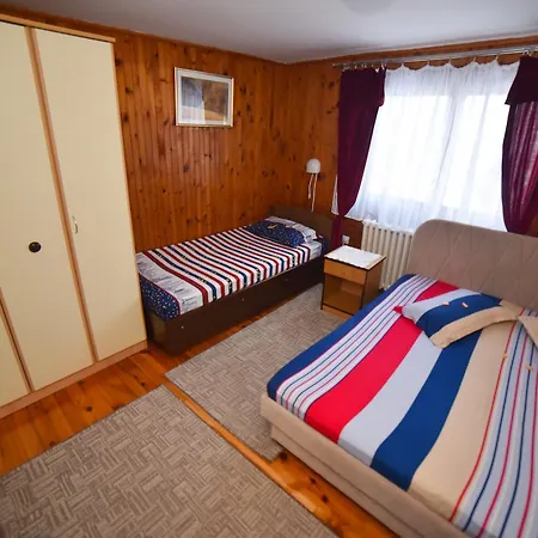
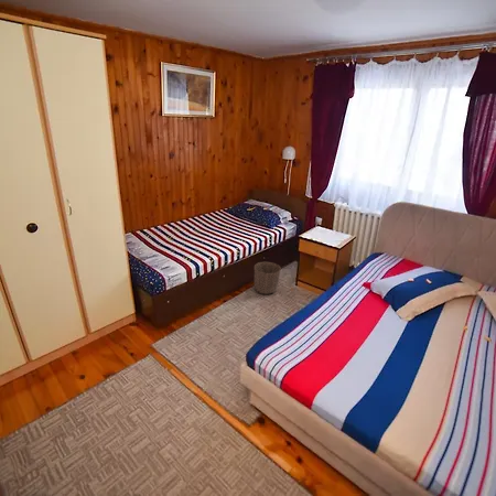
+ waste basket [254,261,282,295]
